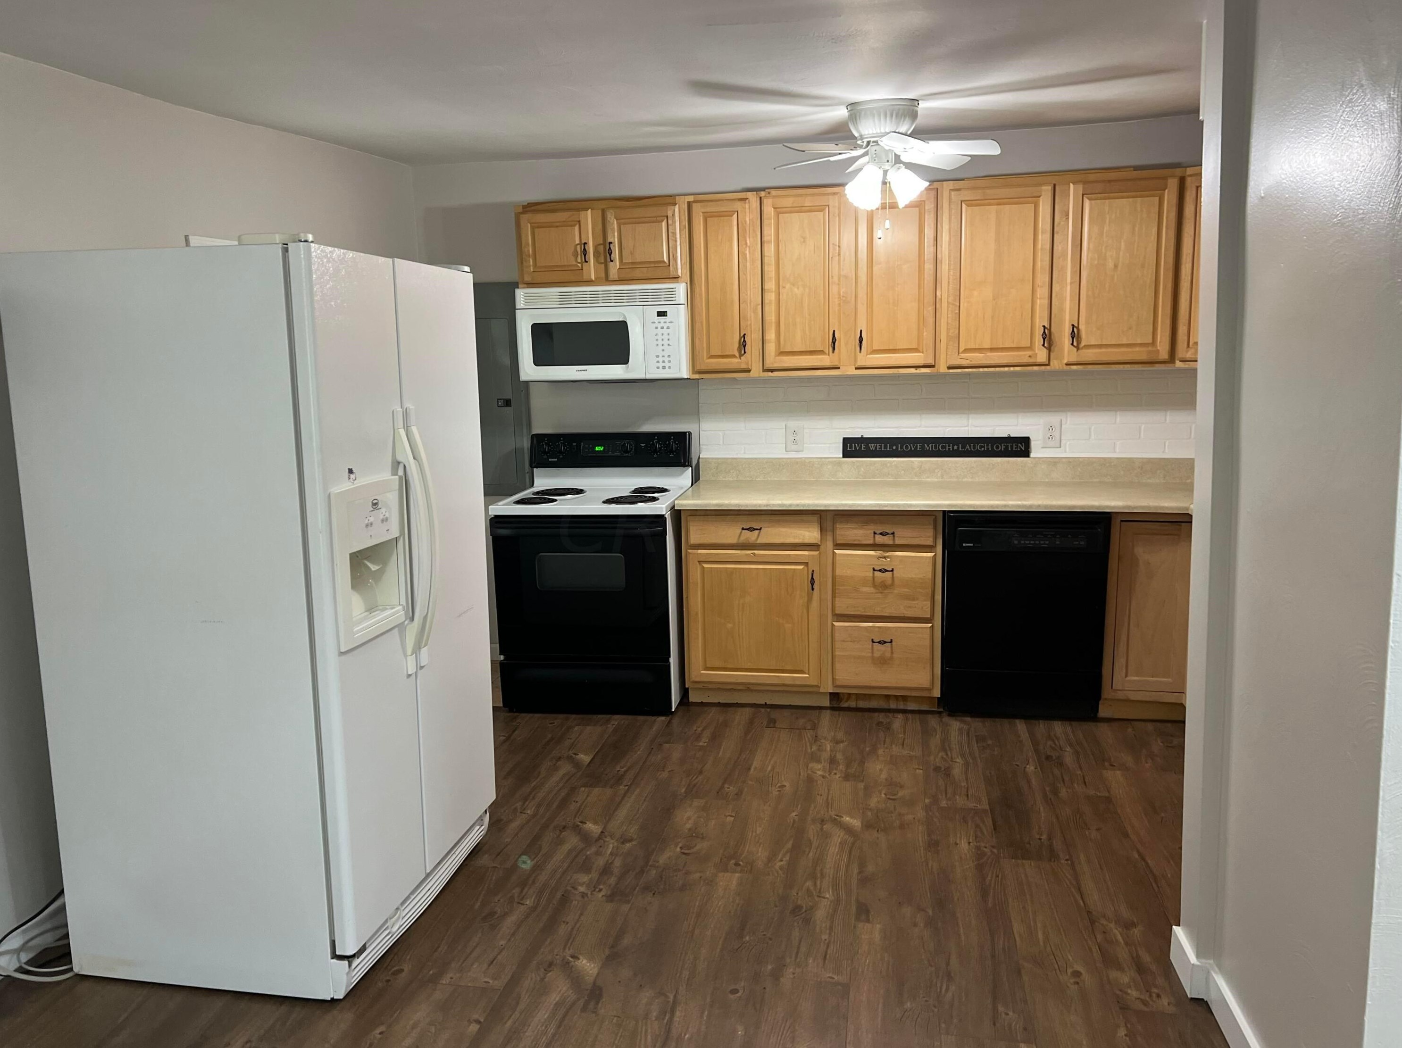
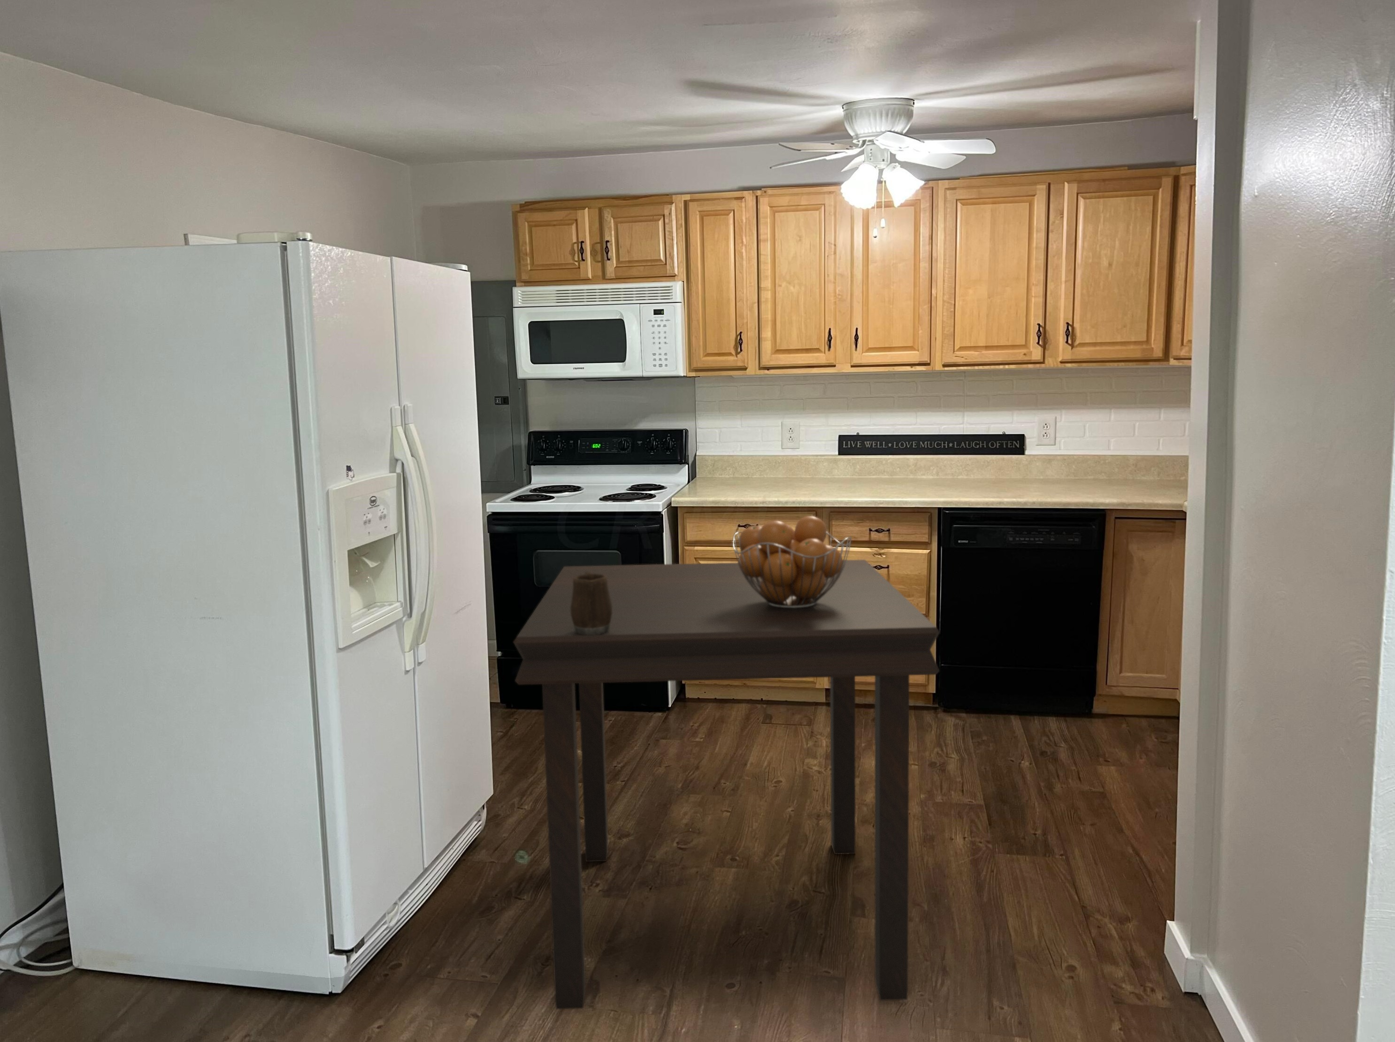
+ fruit basket [733,516,852,609]
+ dining table [512,559,941,1009]
+ mug [570,571,612,635]
